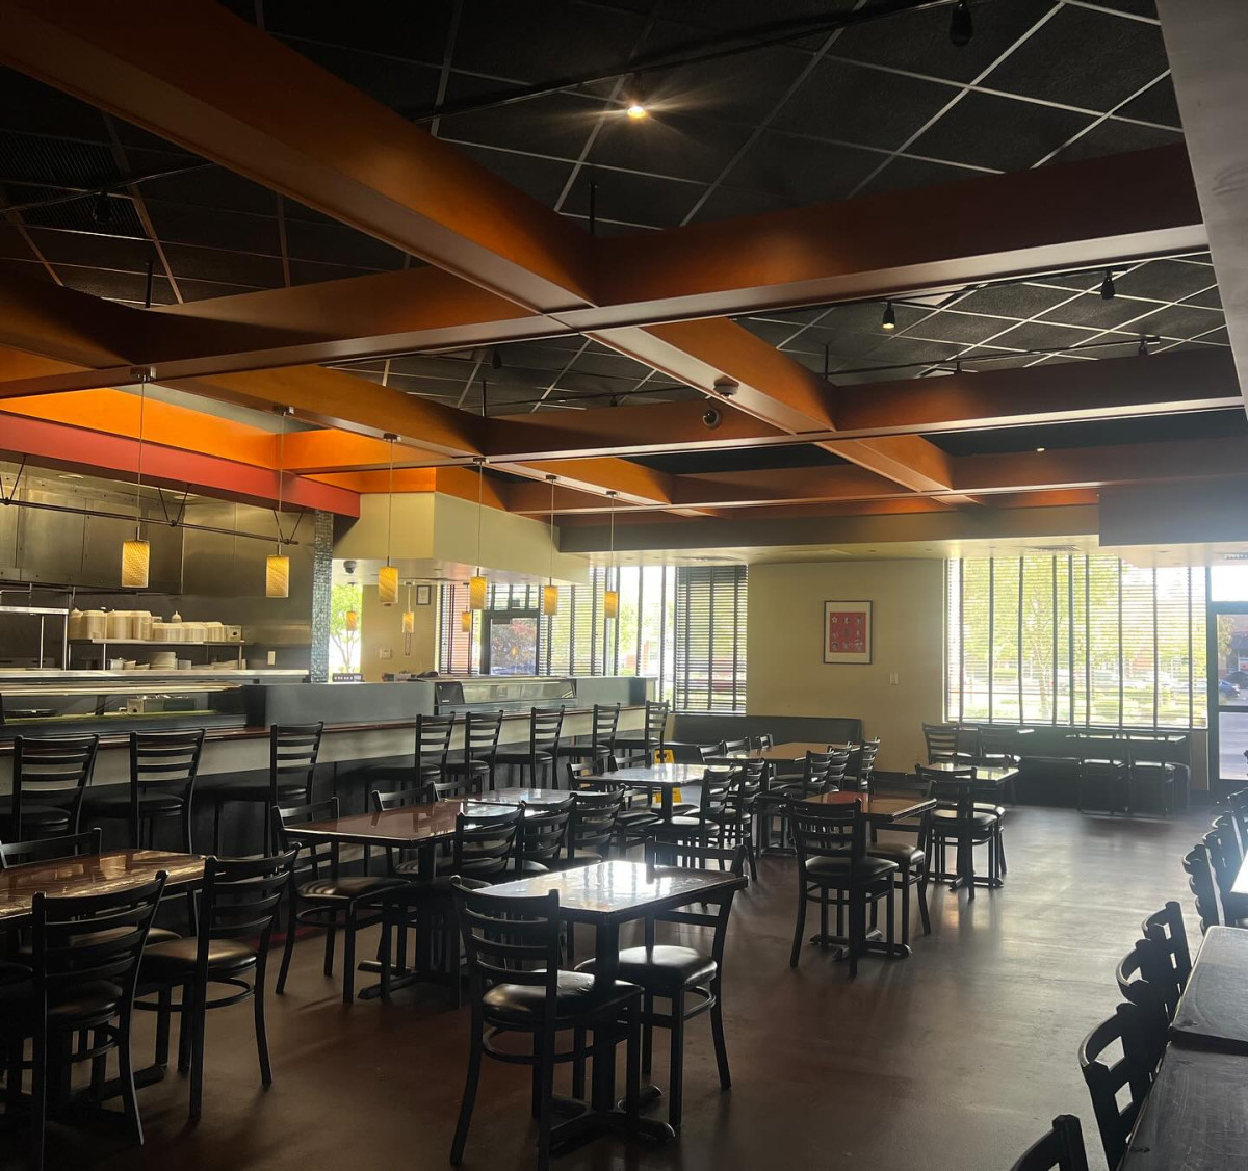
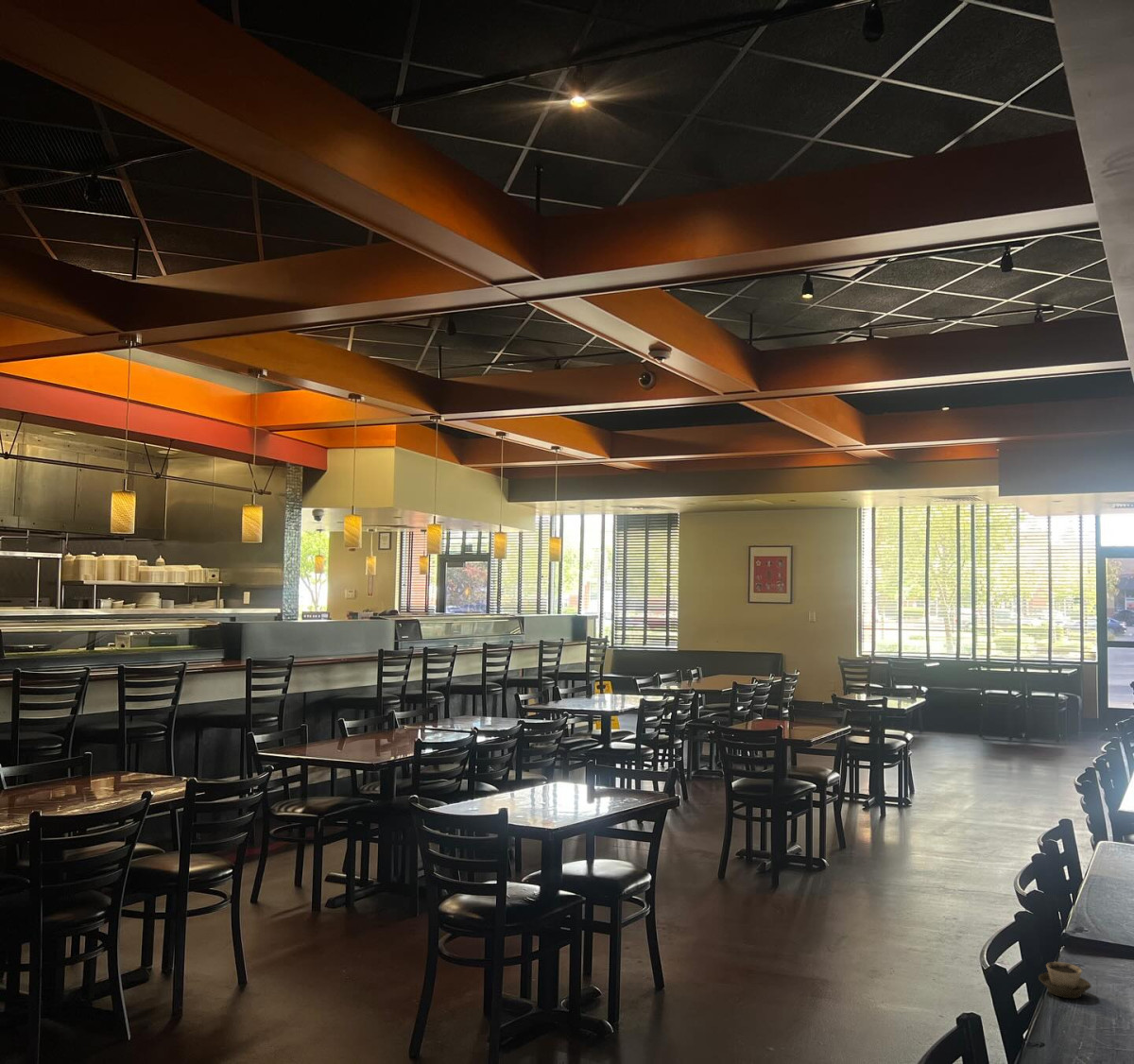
+ cup [1038,961,1091,999]
